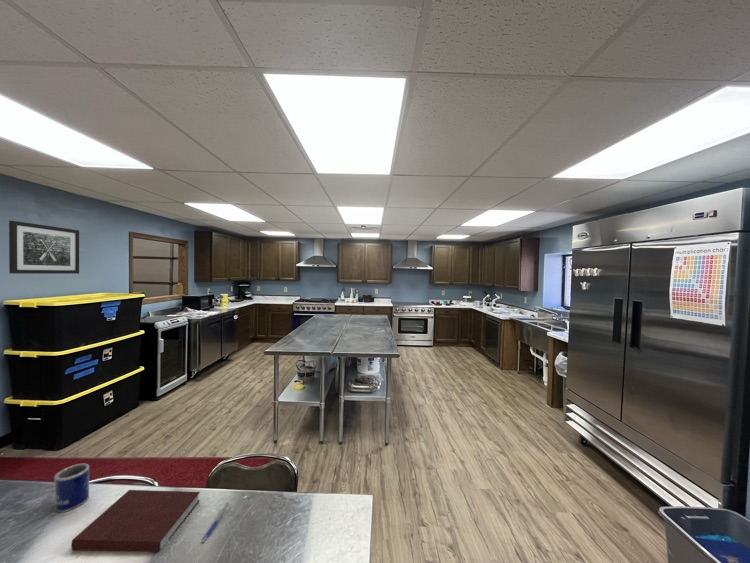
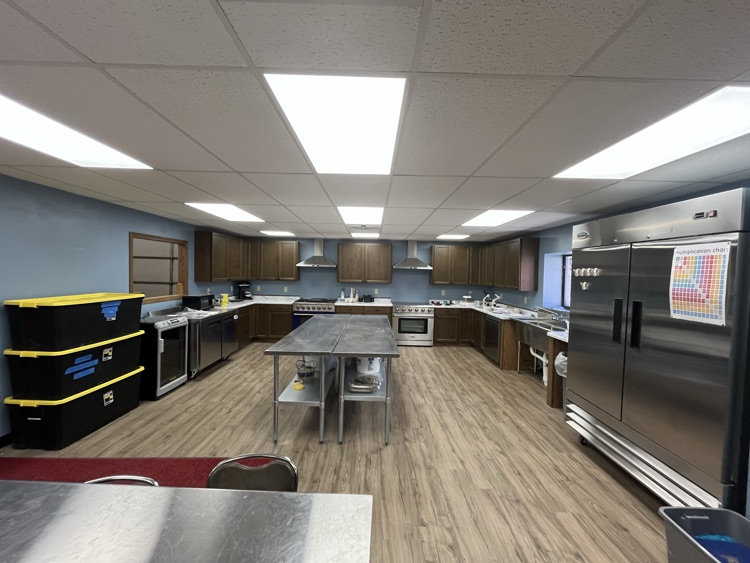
- mug [53,463,90,513]
- wall art [8,220,80,275]
- pen [200,502,230,544]
- notebook [70,489,201,553]
